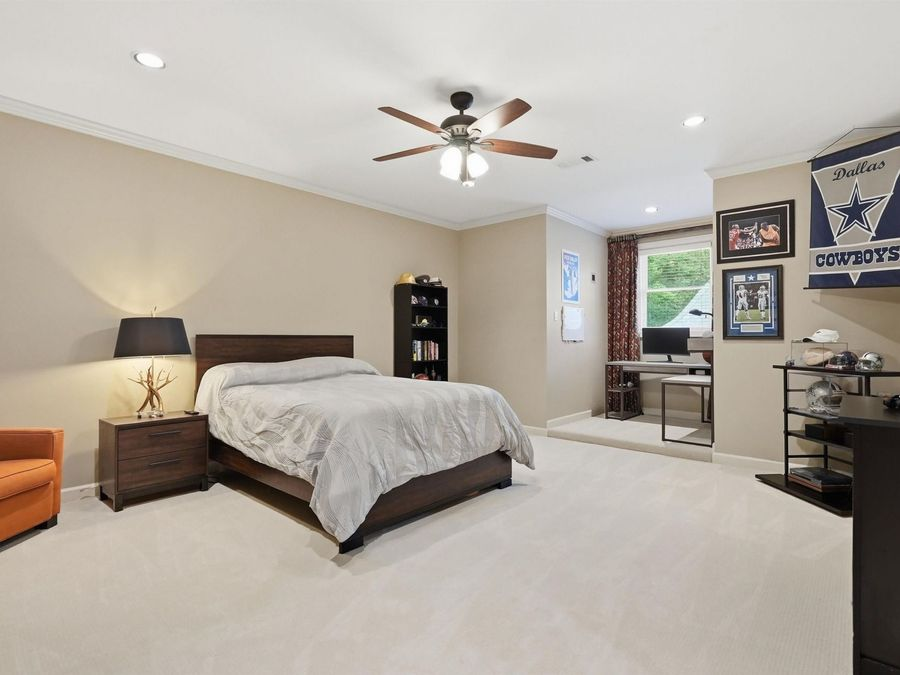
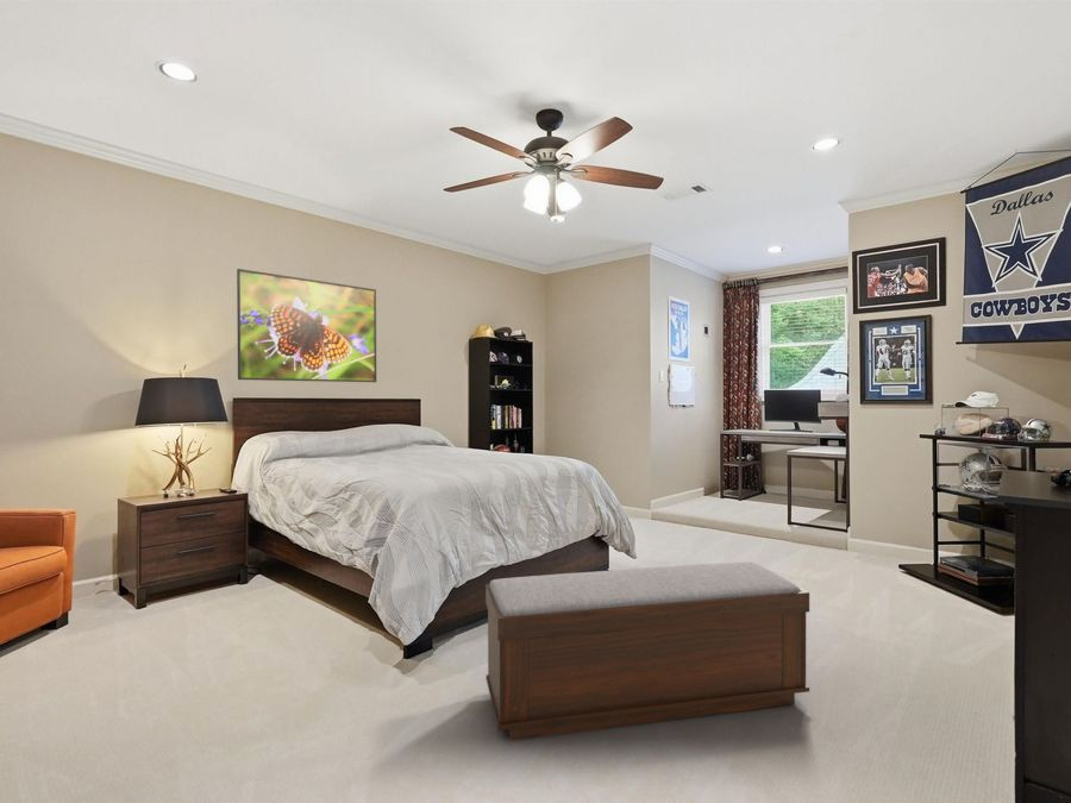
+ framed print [236,268,377,383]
+ bench [484,562,810,741]
